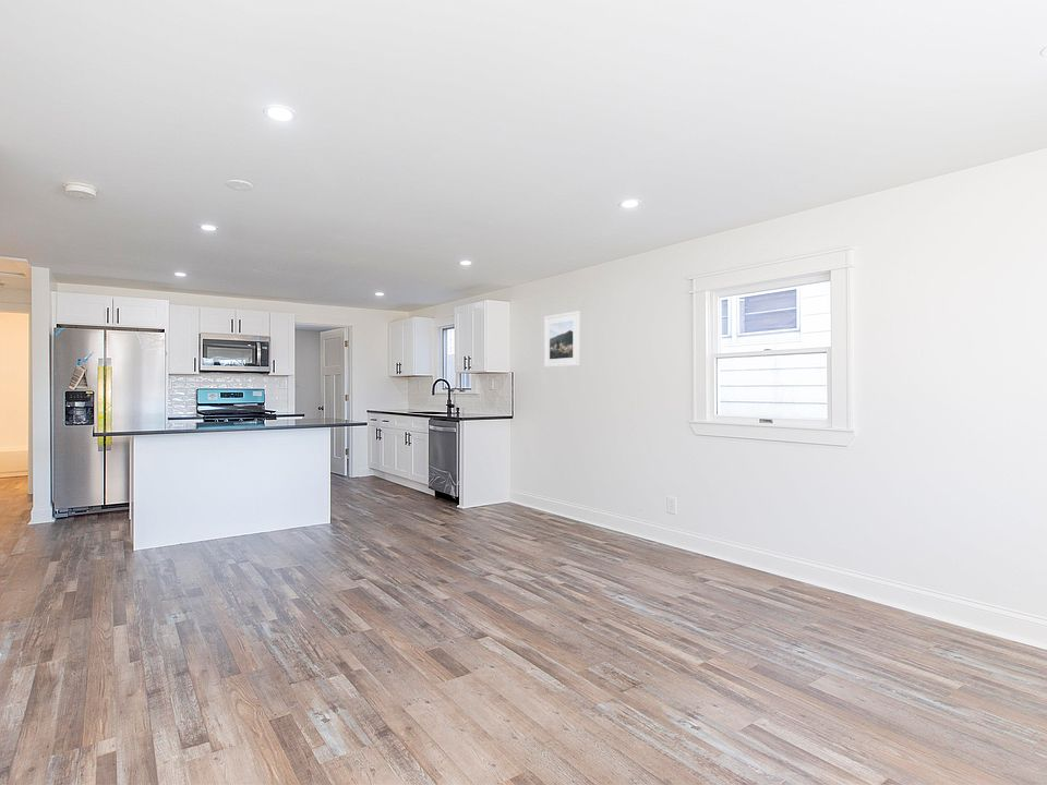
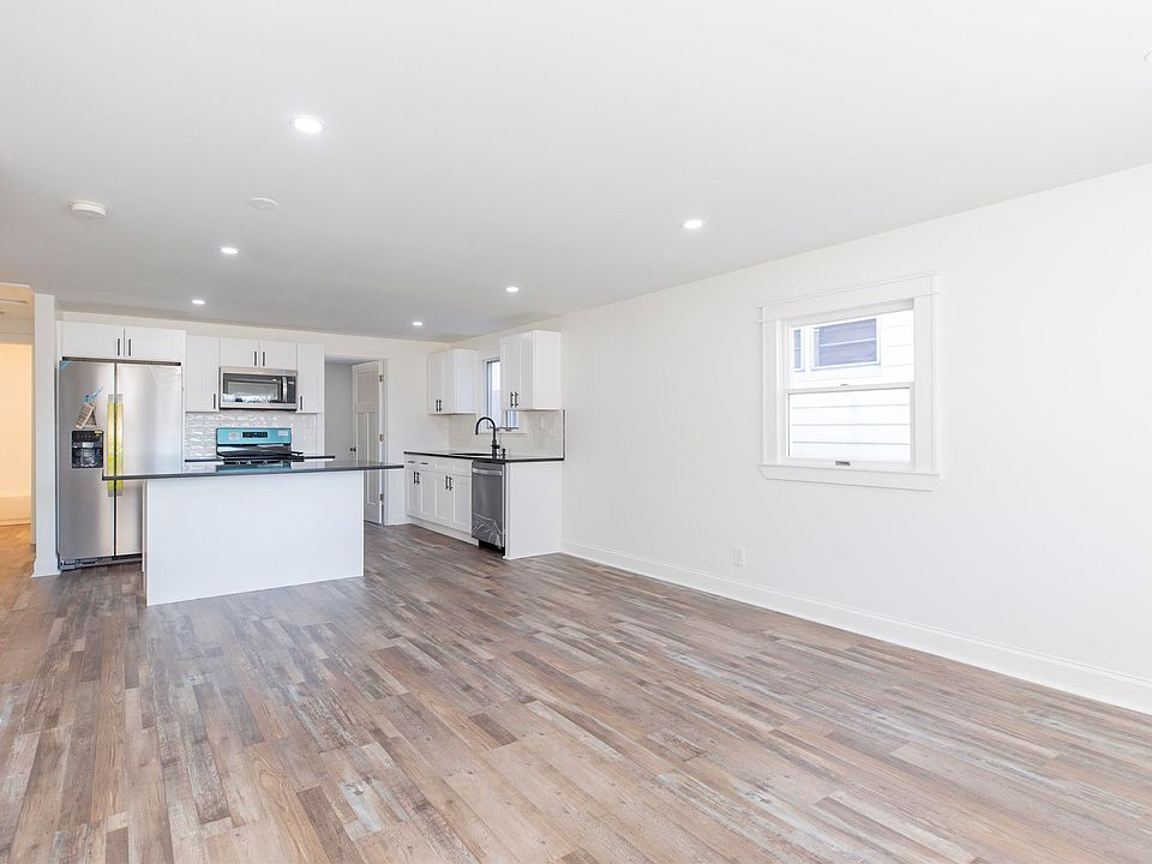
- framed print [543,310,581,369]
